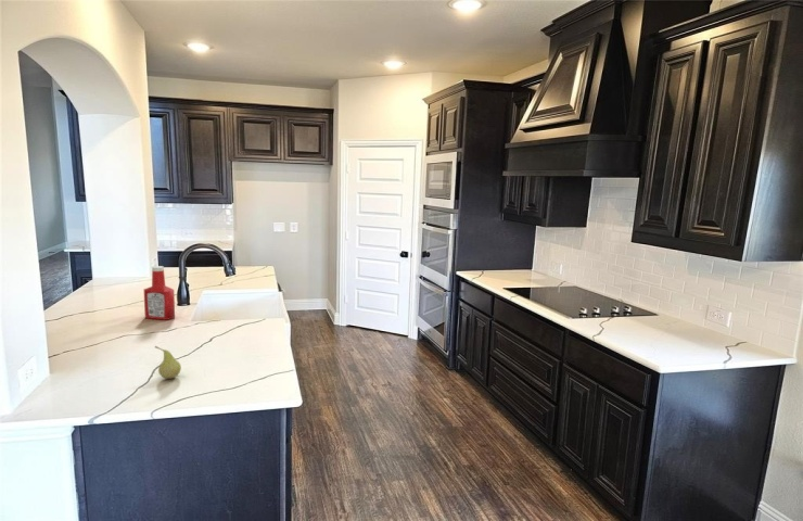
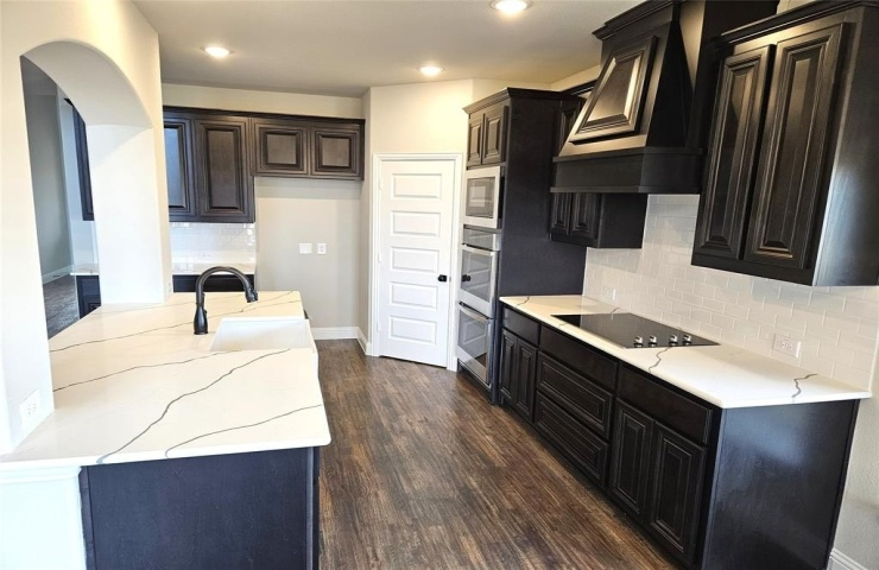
- fruit [154,345,182,380]
- soap bottle [142,265,176,321]
